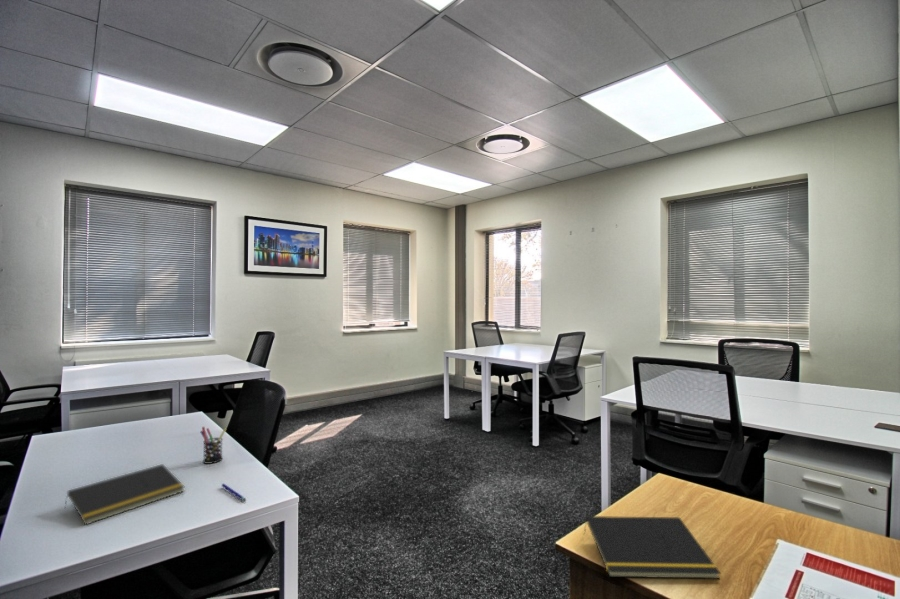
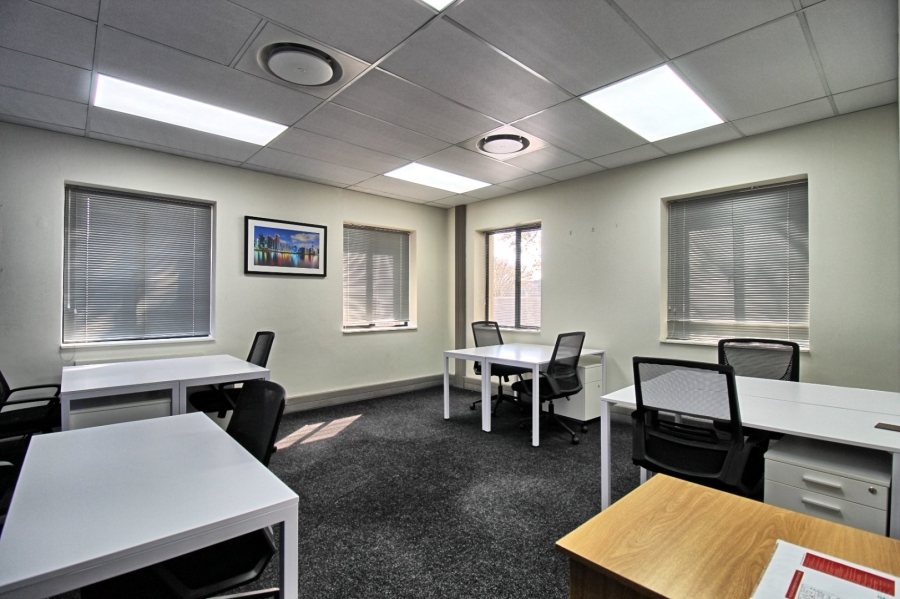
- notepad [583,515,722,580]
- pen holder [199,426,227,464]
- notepad [63,463,186,526]
- pen [221,483,247,502]
